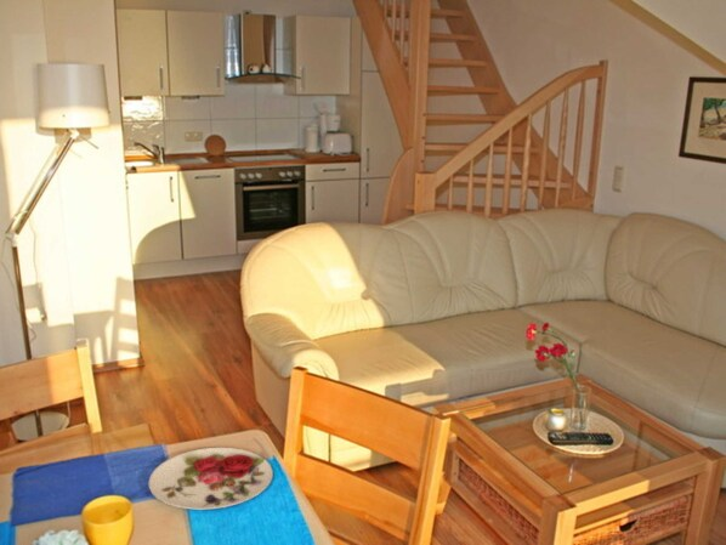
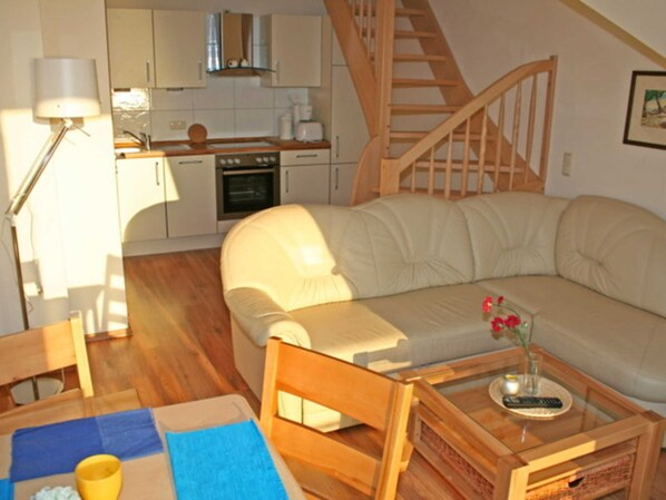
- plate [148,447,273,511]
